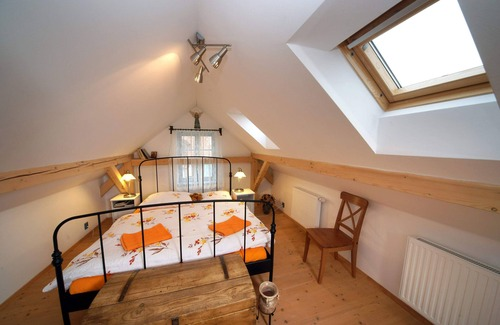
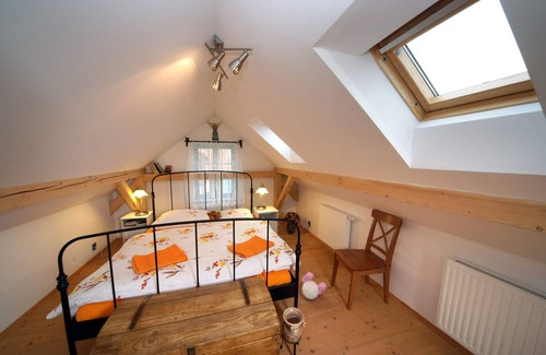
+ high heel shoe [300,271,328,300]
